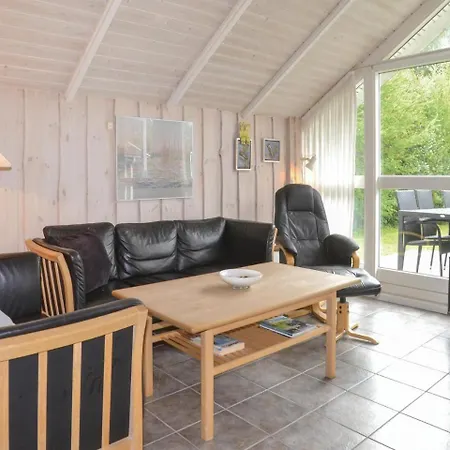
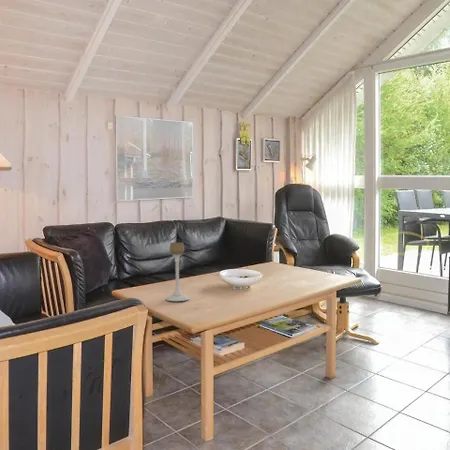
+ candle holder [165,241,190,302]
